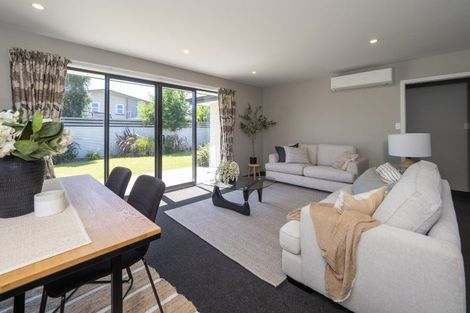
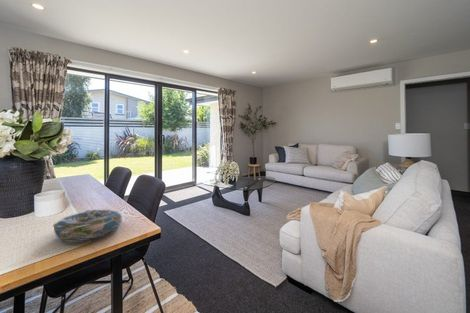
+ decorative bowl [52,208,123,242]
